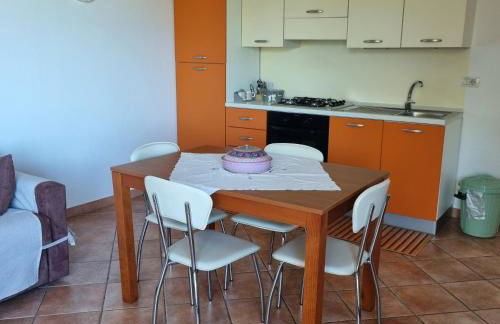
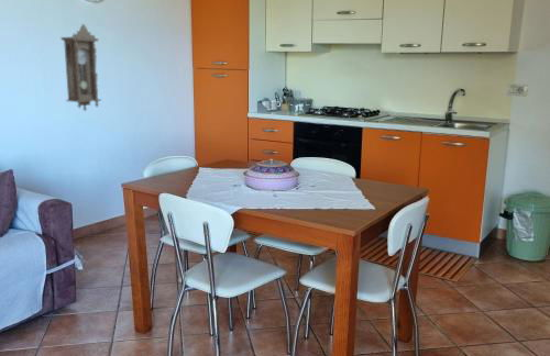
+ pendulum clock [59,23,102,112]
